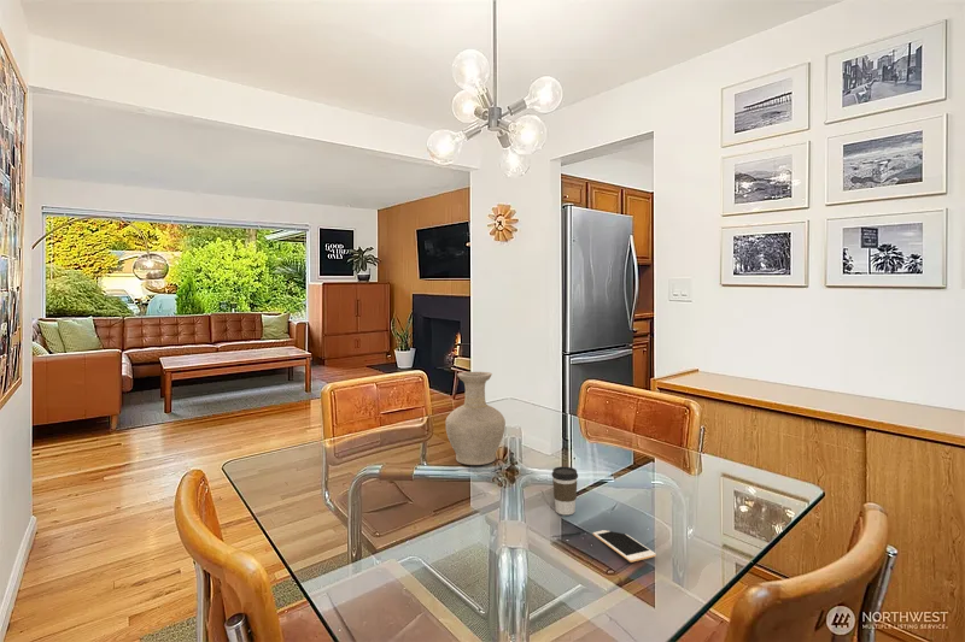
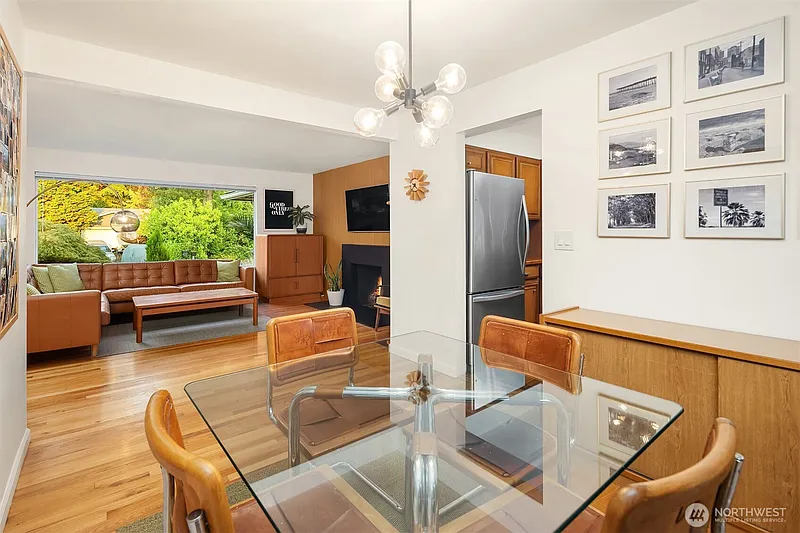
- coffee cup [551,465,579,516]
- cell phone [592,529,657,564]
- vase [445,371,507,466]
